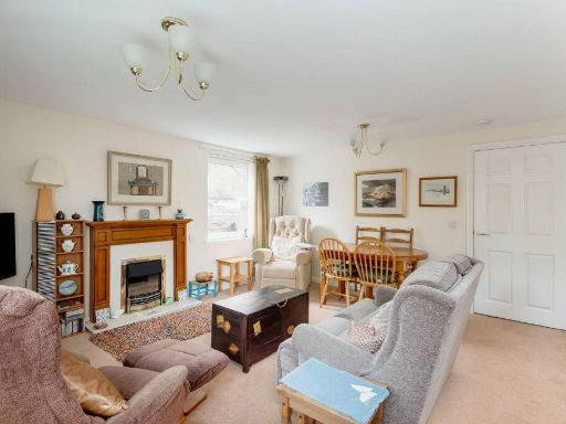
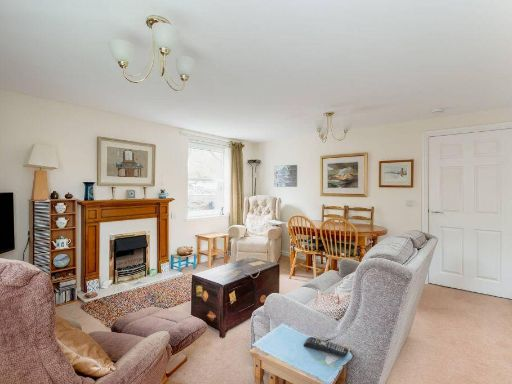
+ remote control [303,336,349,358]
